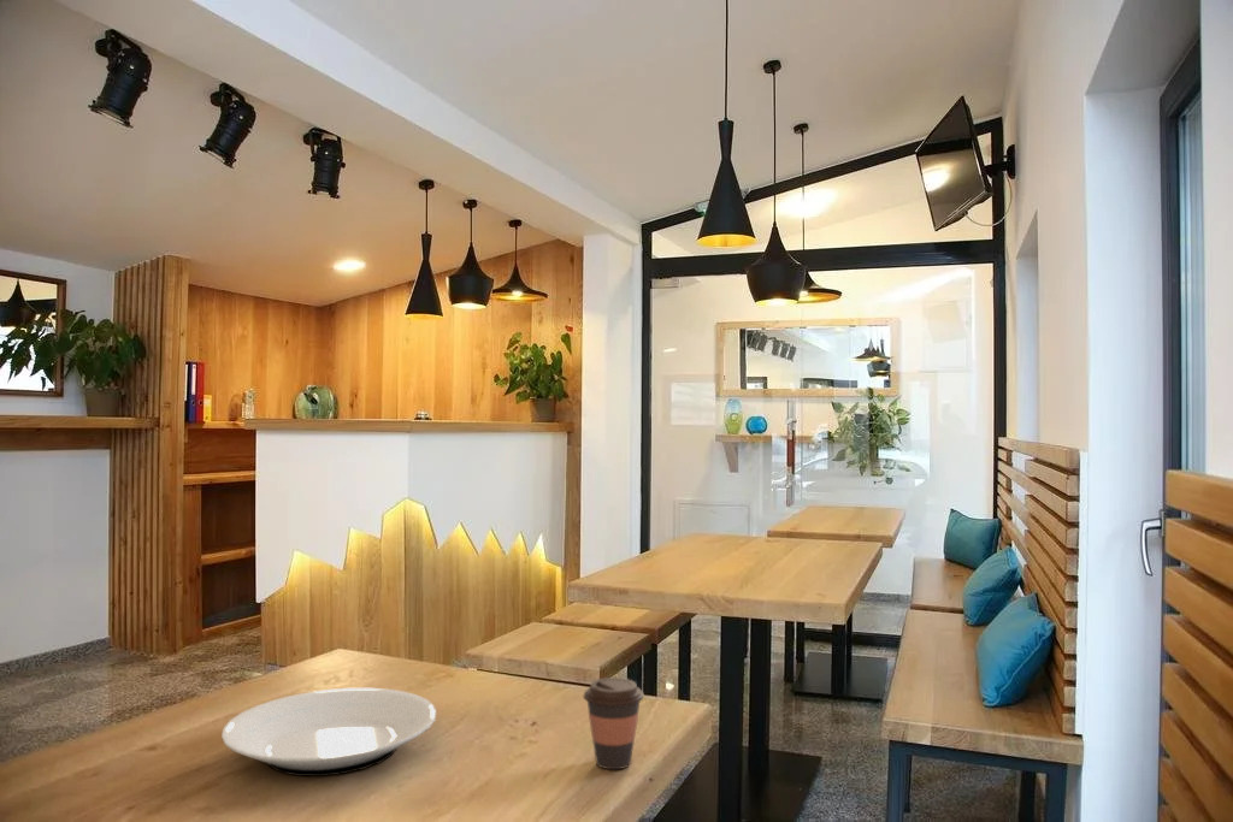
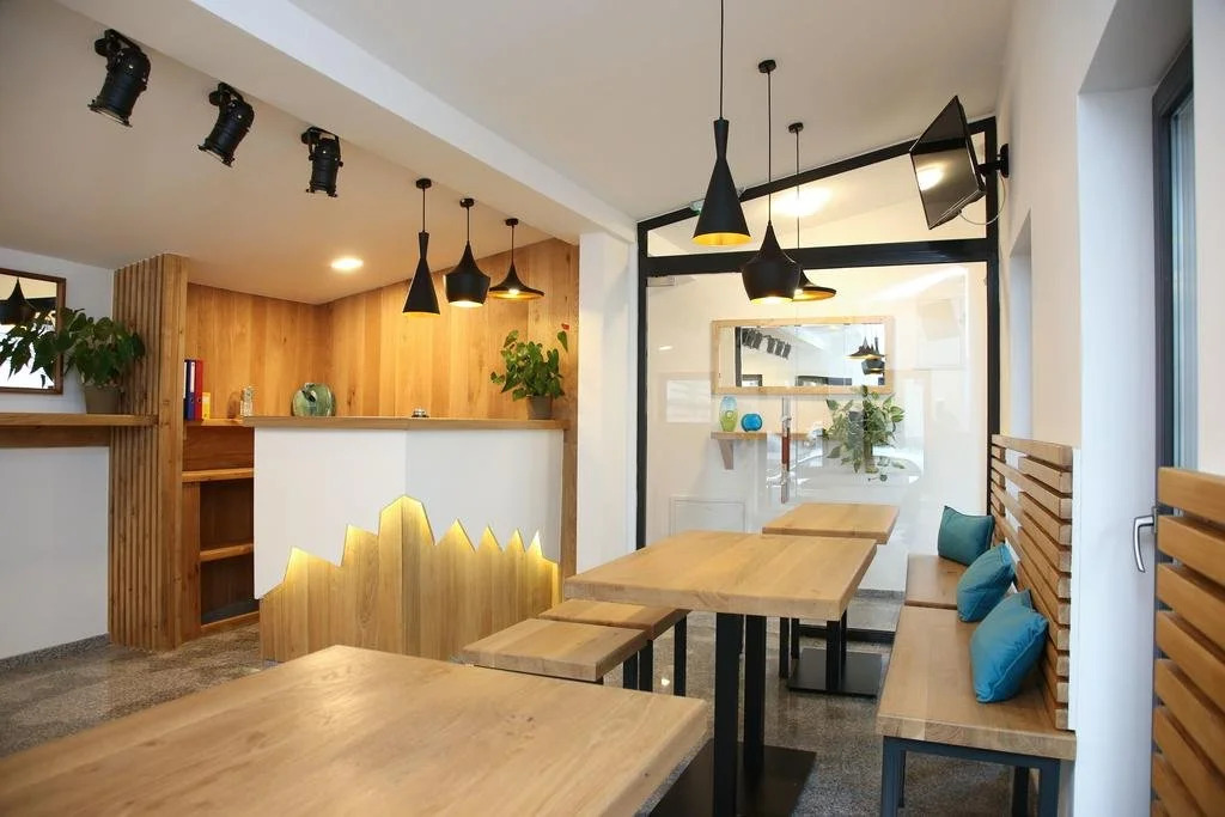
- coffee cup [582,676,645,770]
- plate [220,687,437,777]
